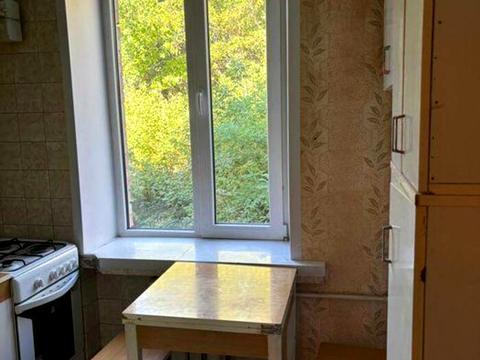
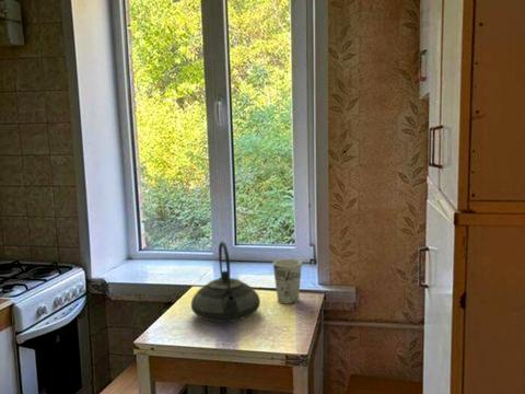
+ cup [272,258,303,305]
+ teapot [190,241,261,323]
